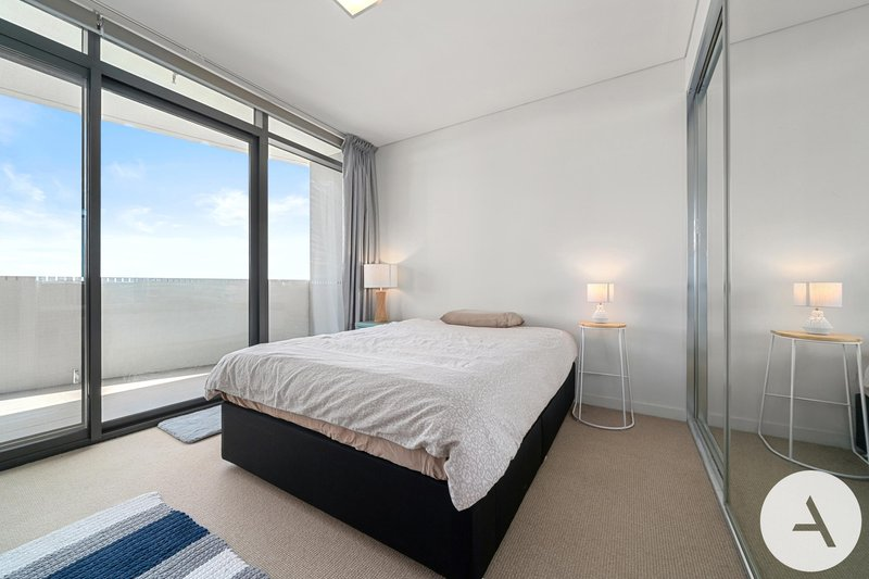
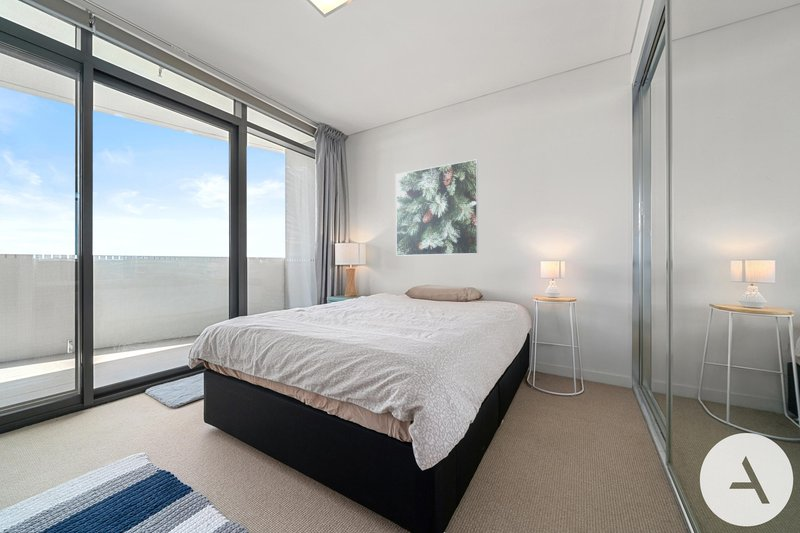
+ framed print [395,158,479,257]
